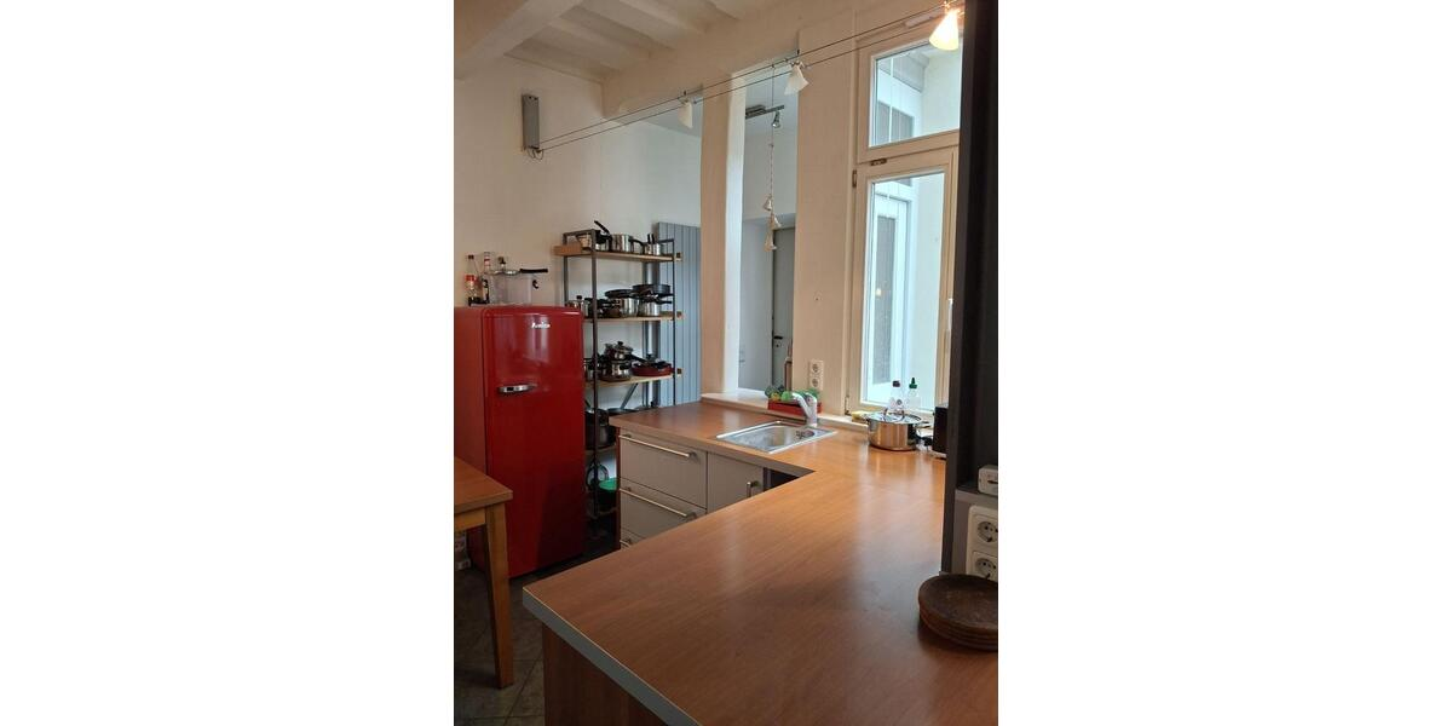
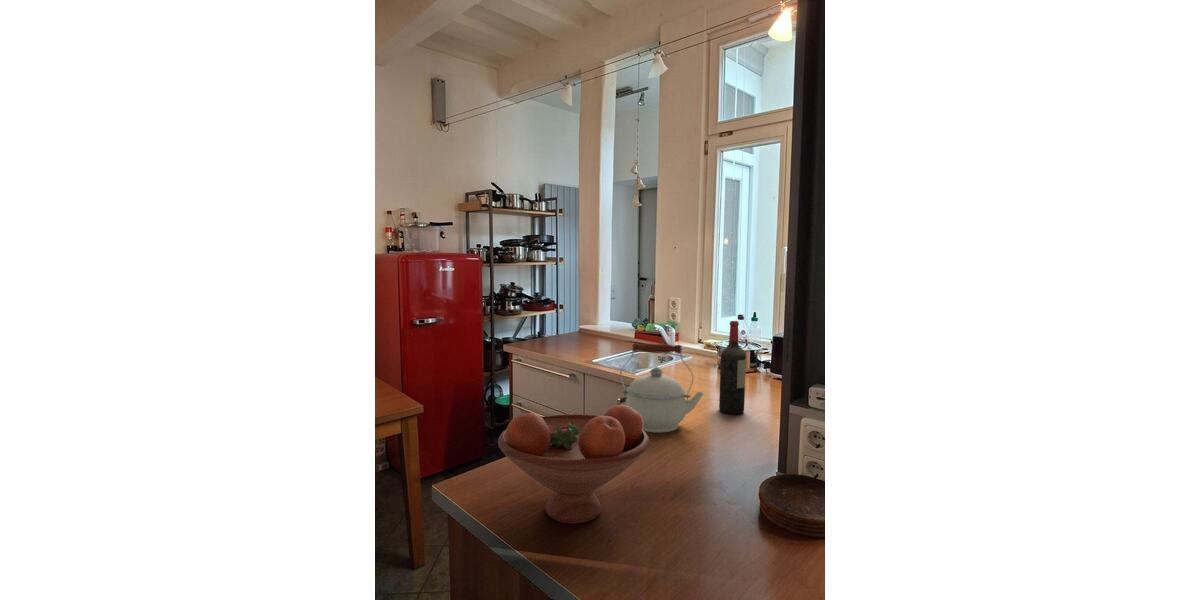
+ wine bottle [718,320,747,415]
+ fruit bowl [497,404,651,525]
+ kettle [619,342,705,434]
